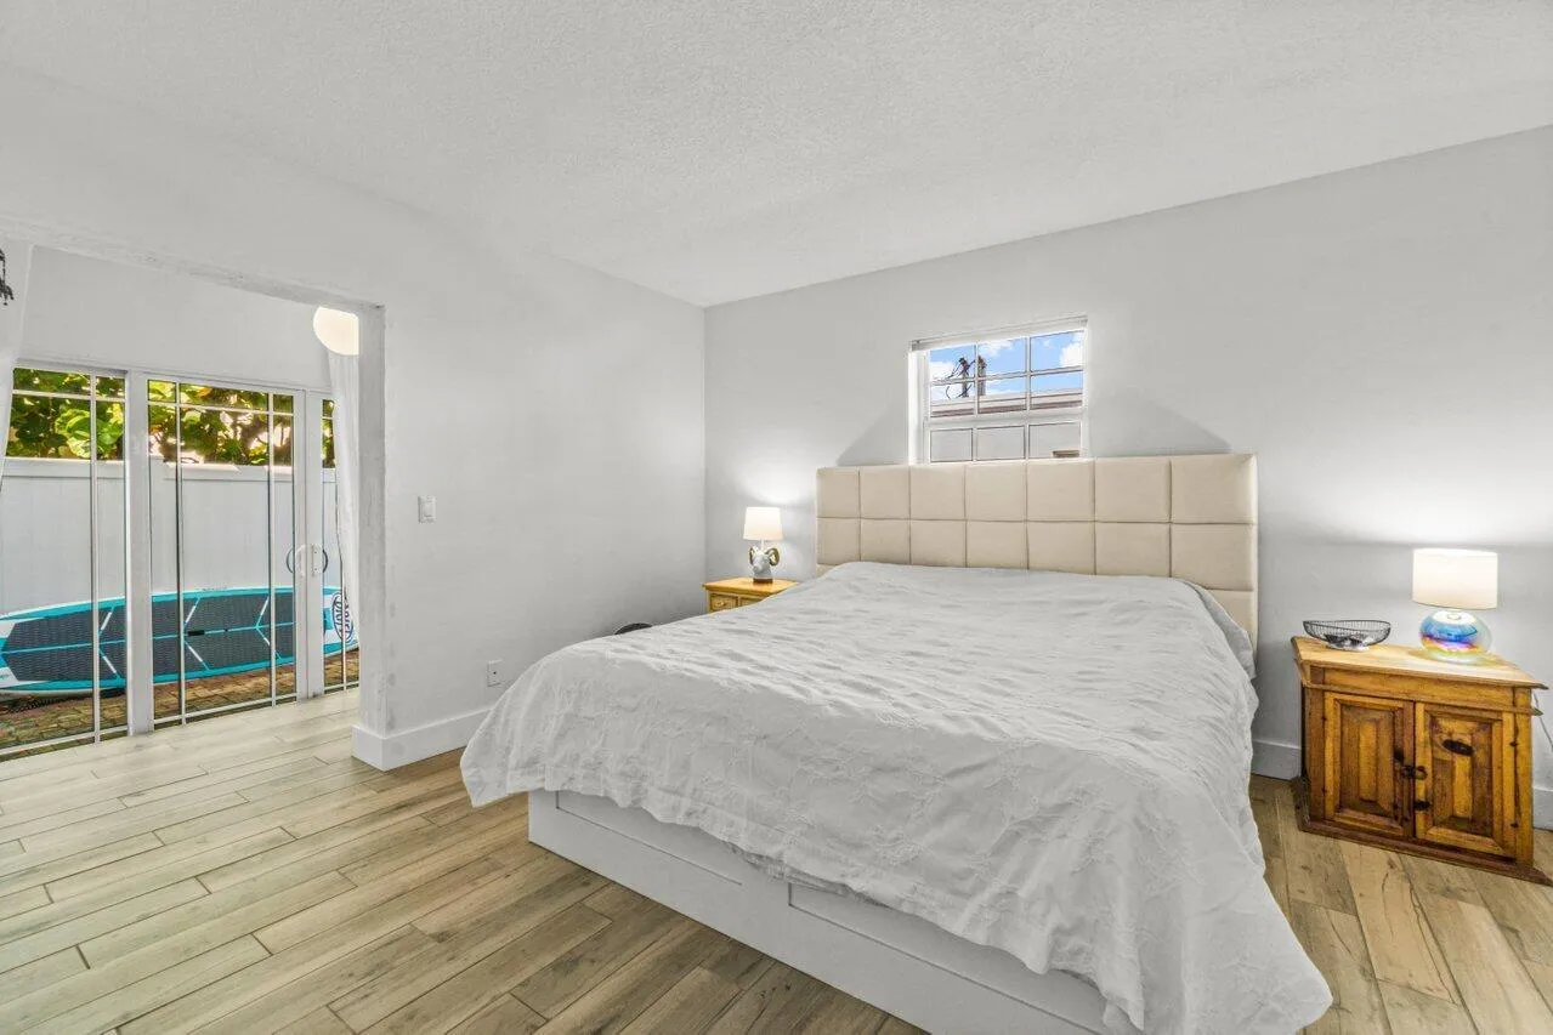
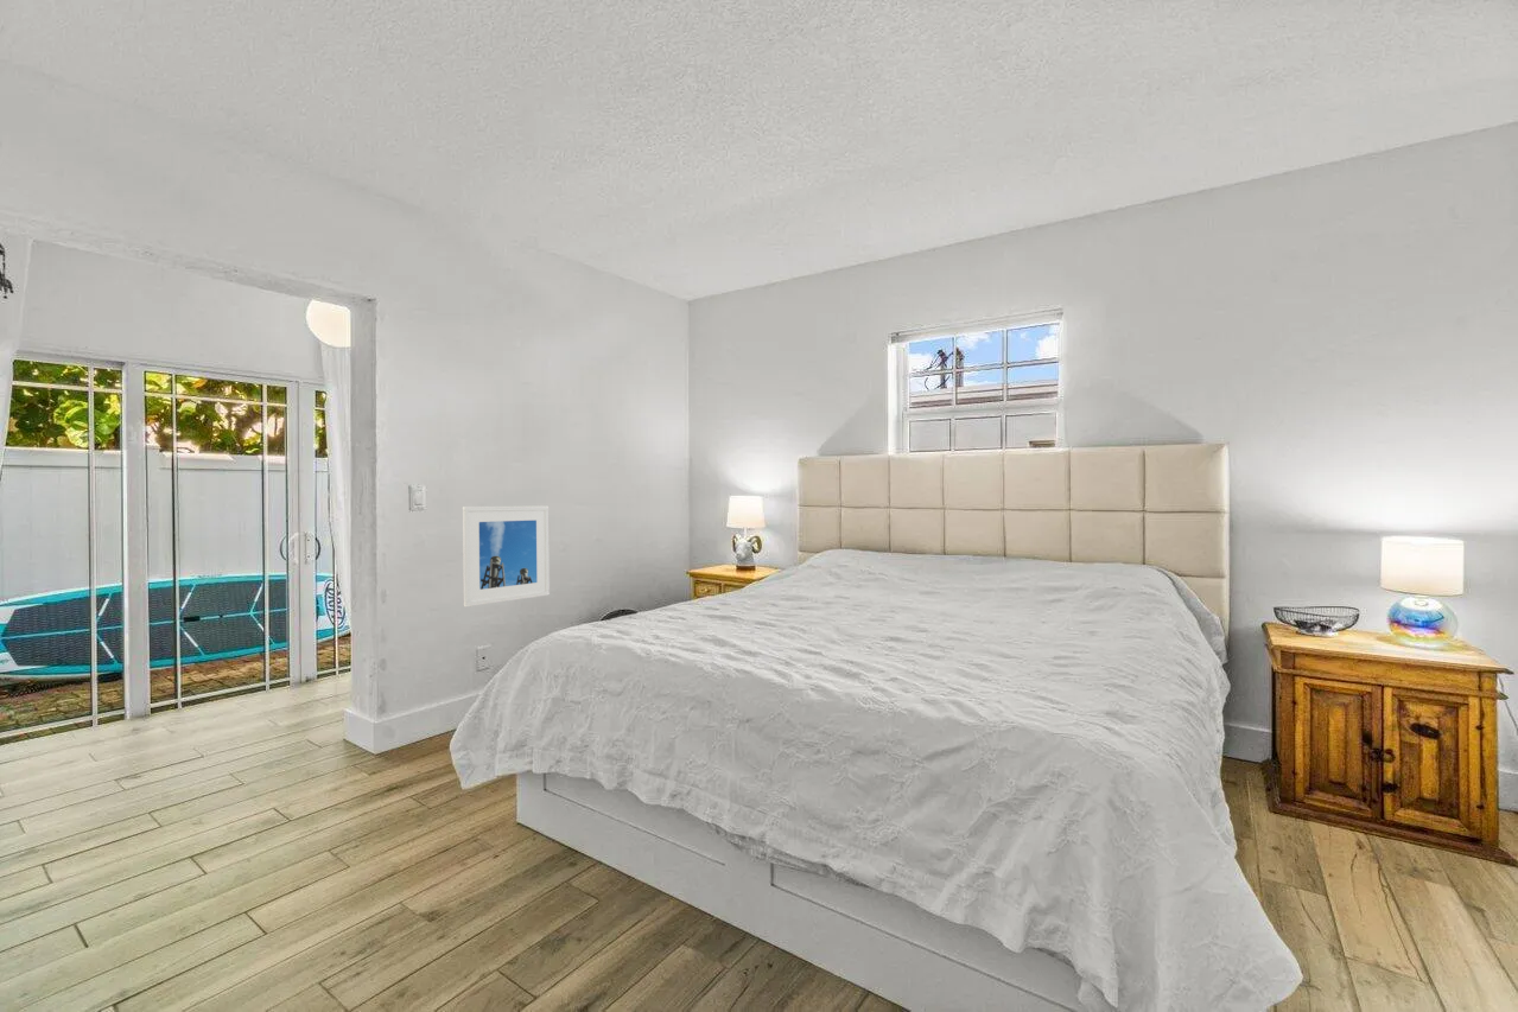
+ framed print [462,504,551,609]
